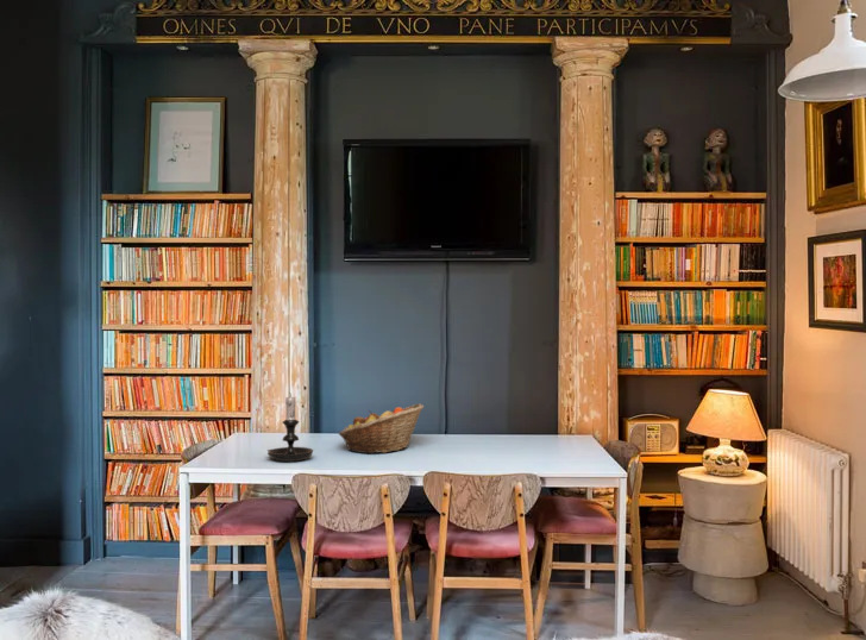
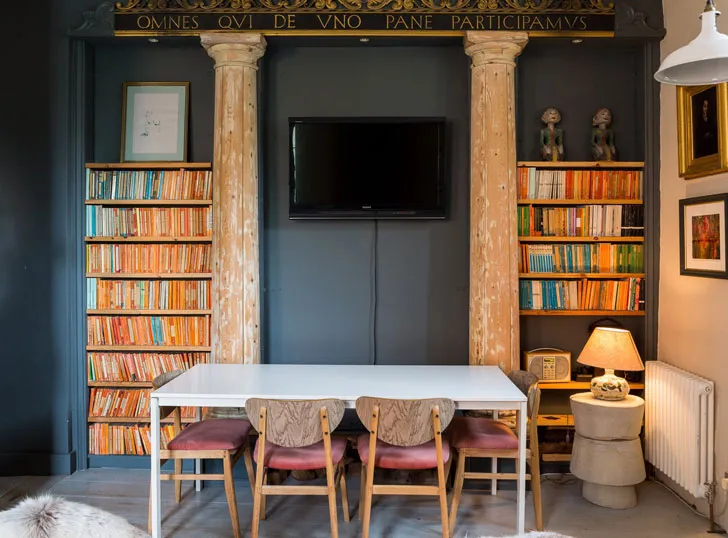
- fruit basket [338,402,425,454]
- candle holder [266,391,314,463]
